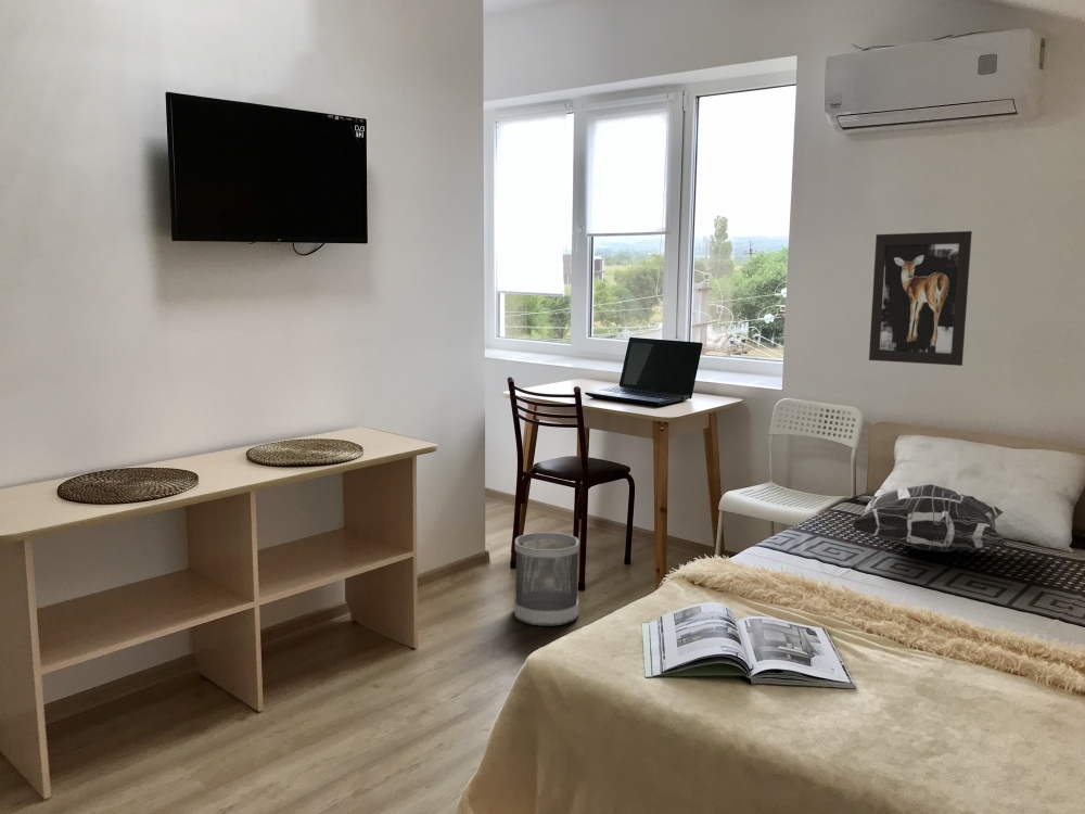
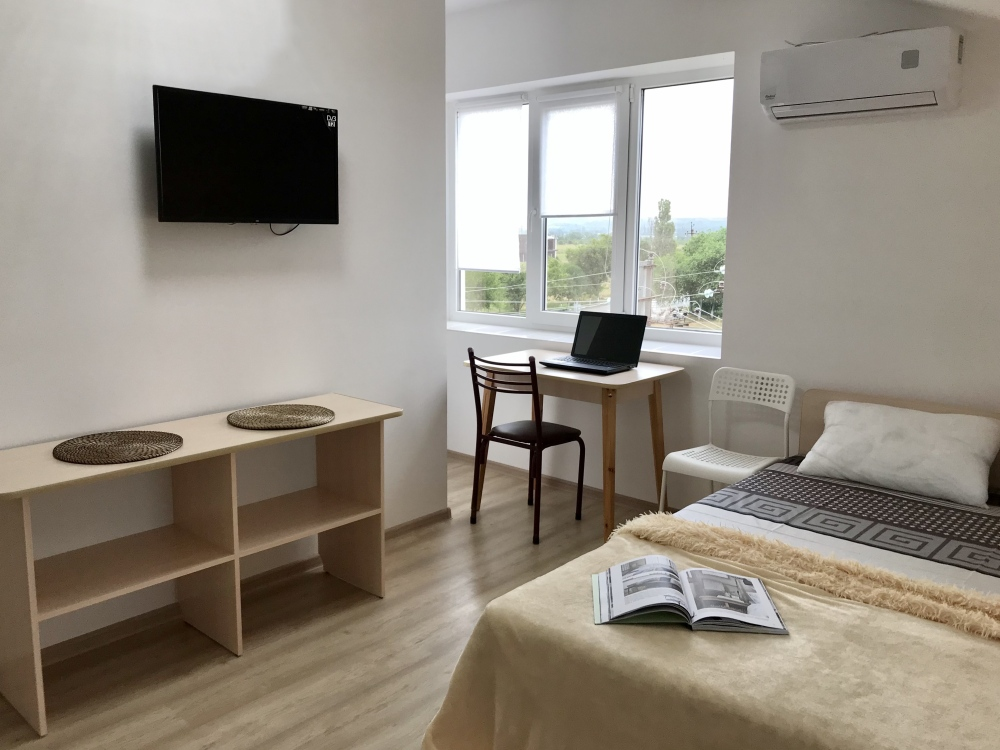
- decorative pillow [851,483,1008,552]
- wastebasket [513,532,580,626]
- wall art [868,230,973,367]
